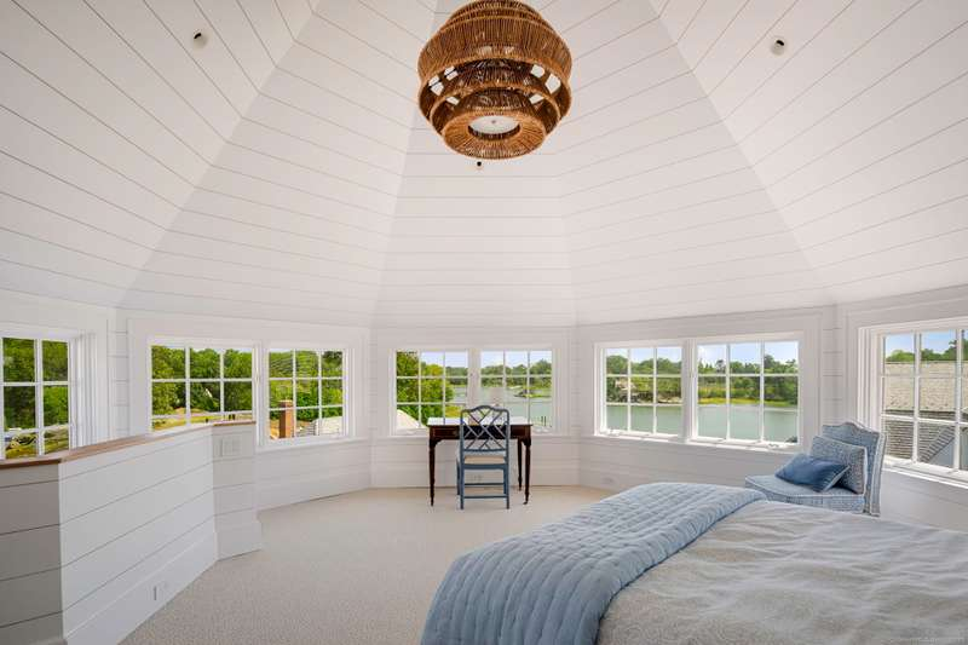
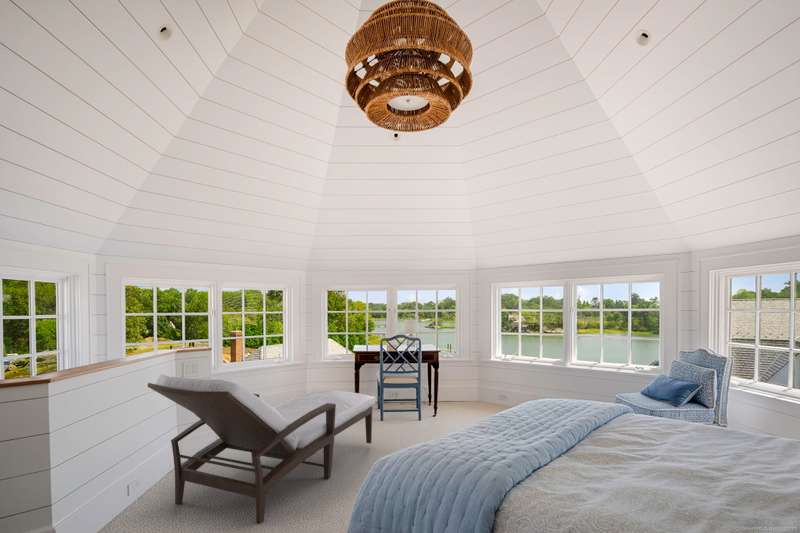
+ chaise longue [146,374,377,525]
